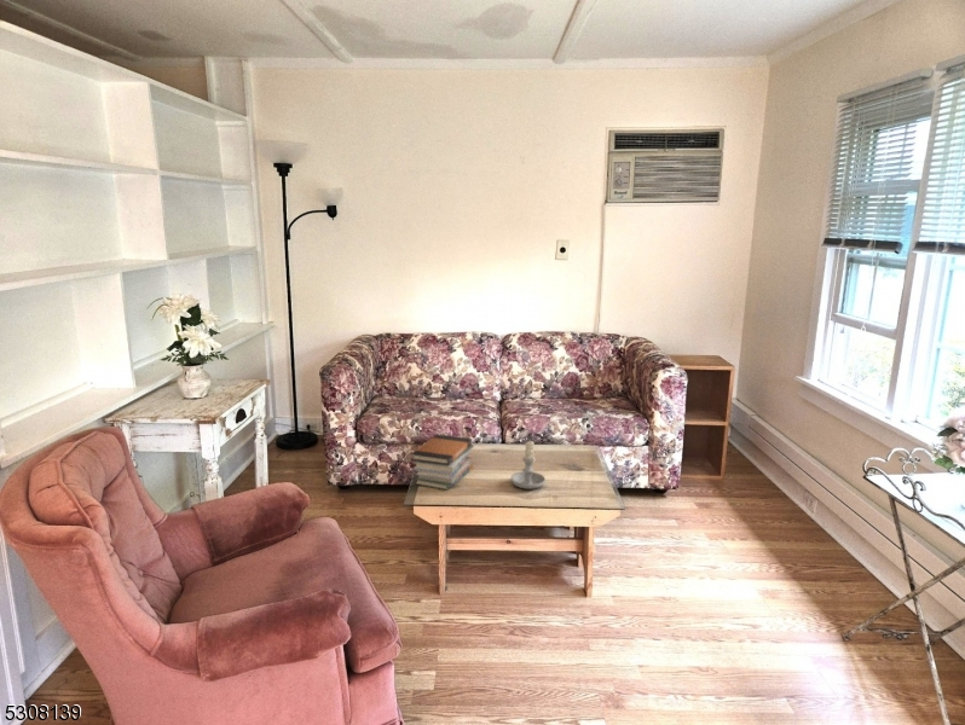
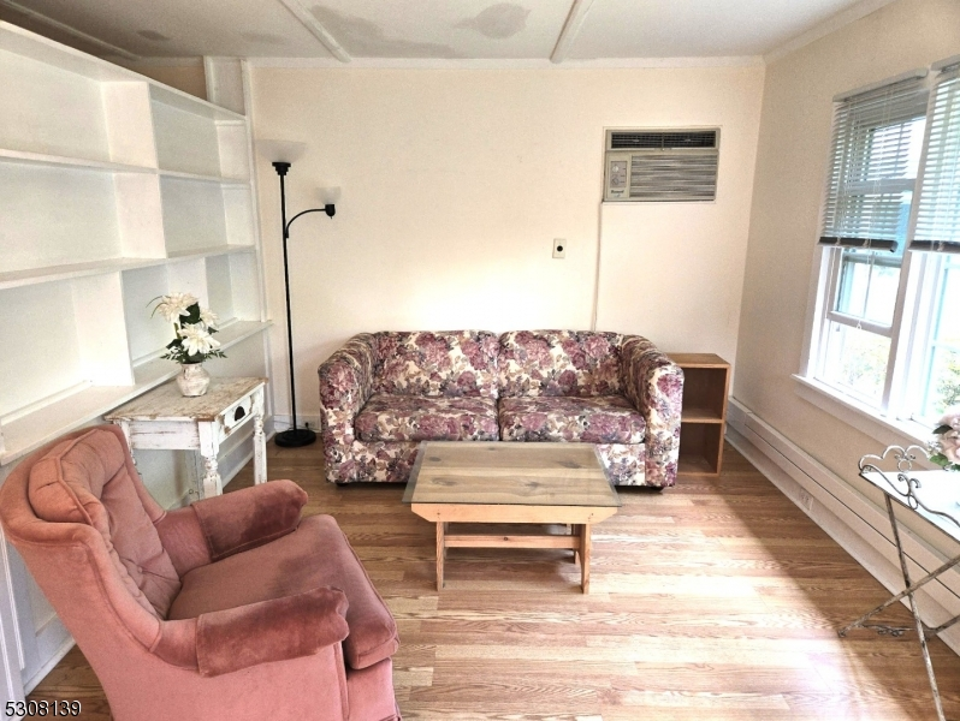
- book stack [410,433,475,492]
- candle [510,439,547,491]
